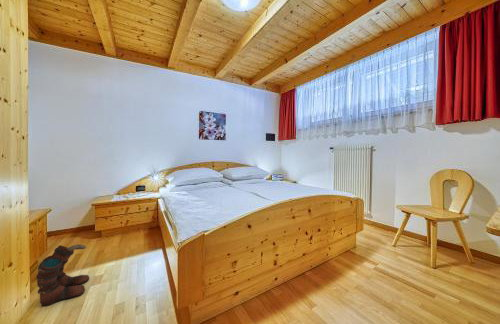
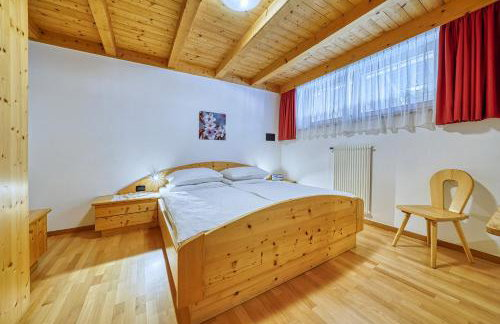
- boots [35,243,90,307]
